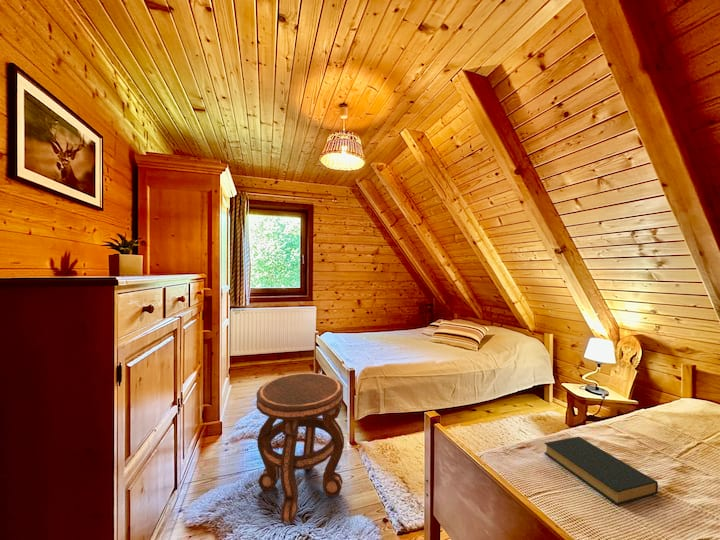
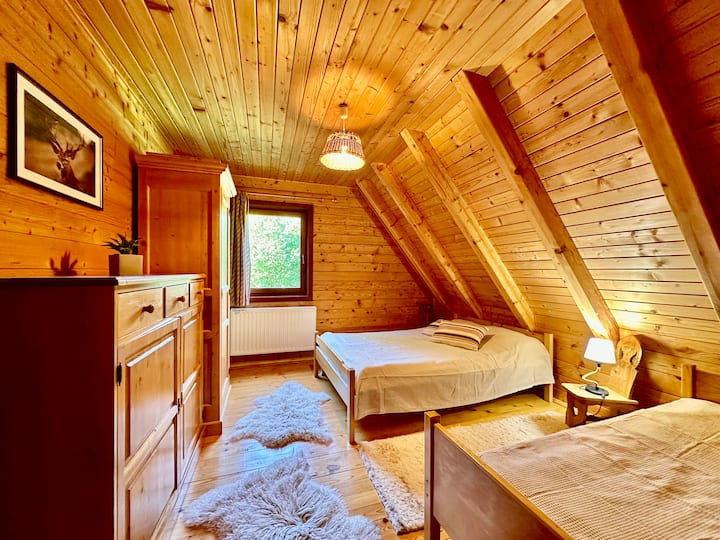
- side table [255,372,345,525]
- hardback book [543,436,659,506]
